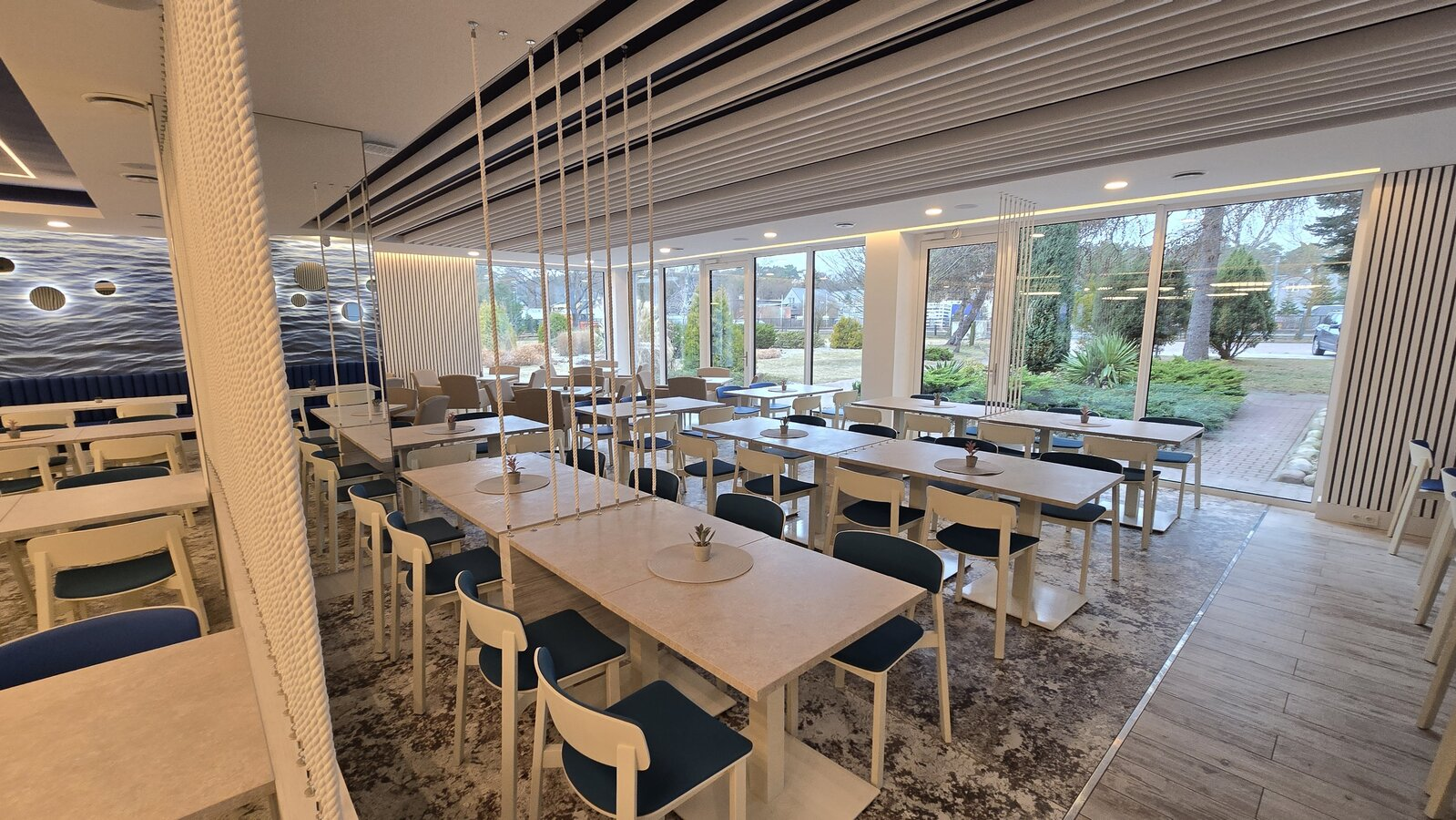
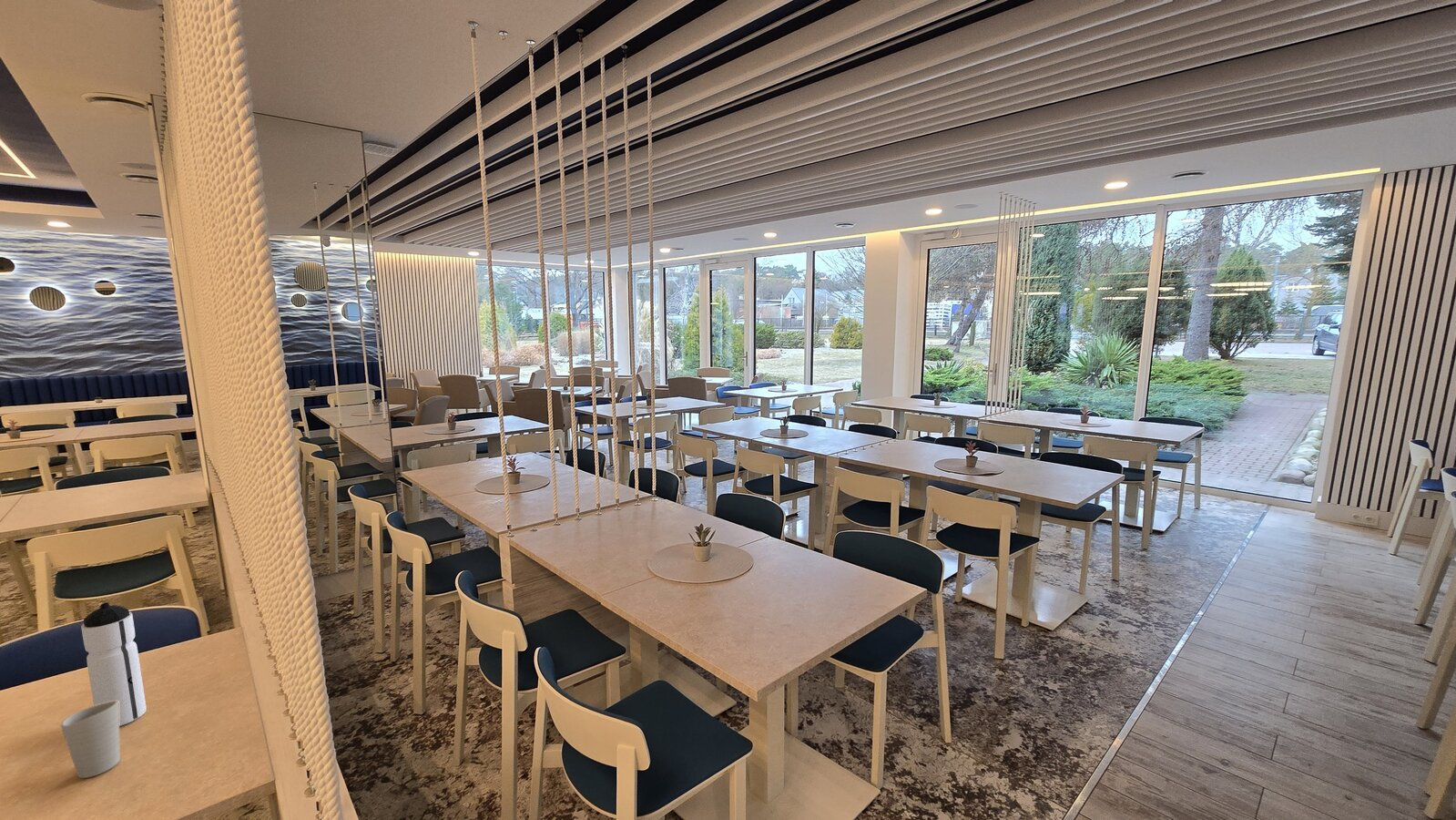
+ cup [60,701,121,779]
+ water bottle [80,601,148,727]
